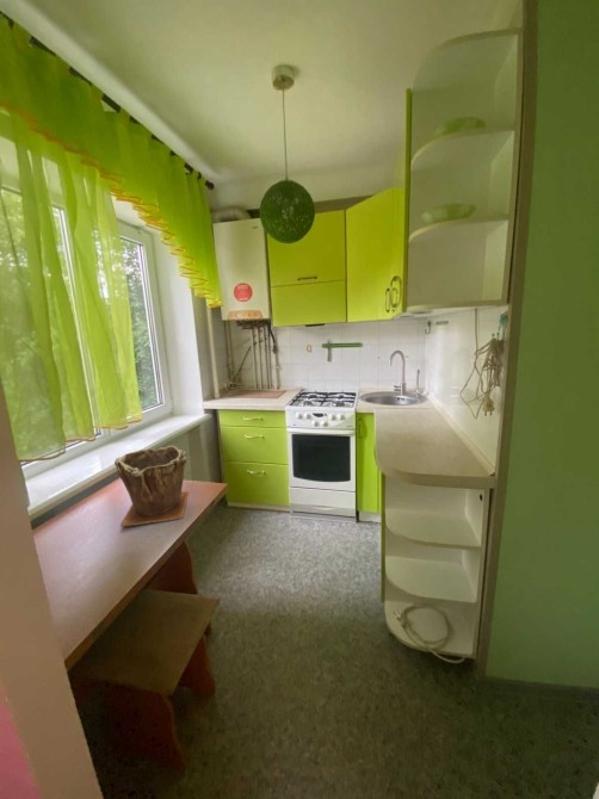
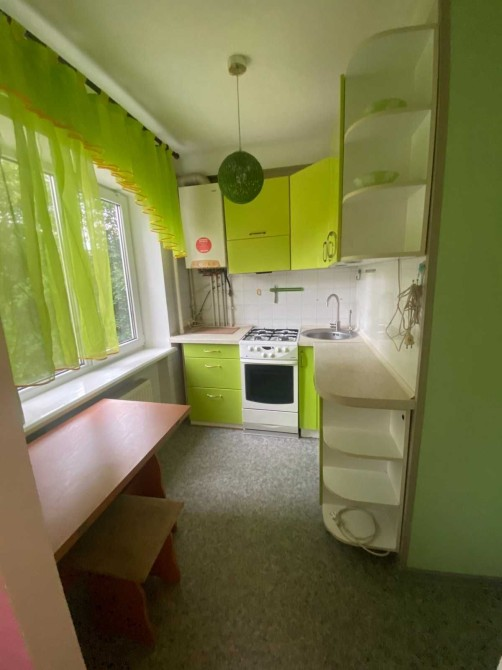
- plant pot [113,445,190,528]
